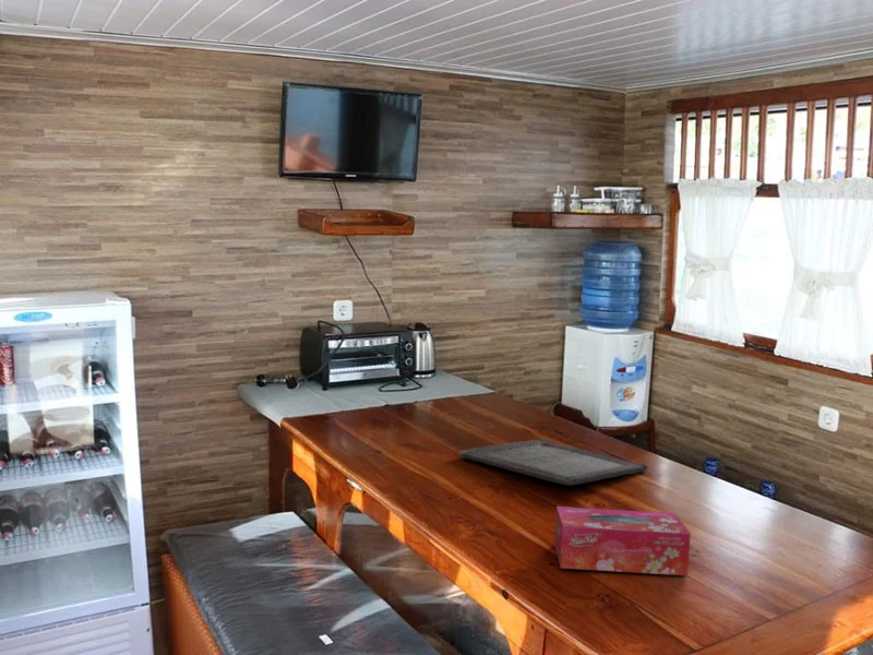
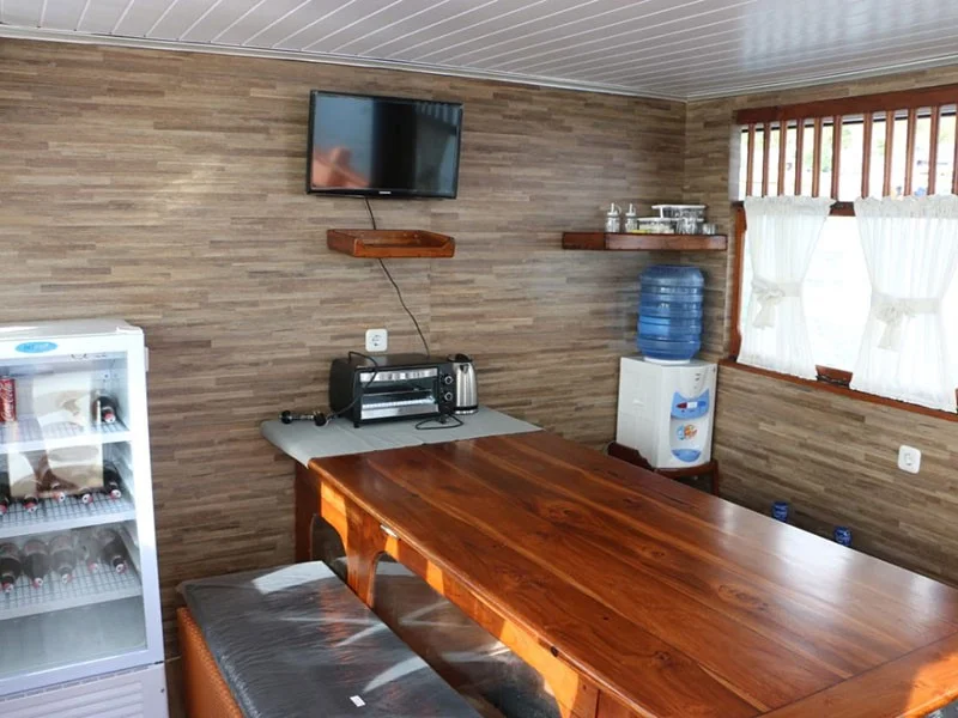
- serving tray [457,437,648,487]
- tissue box [553,505,692,576]
